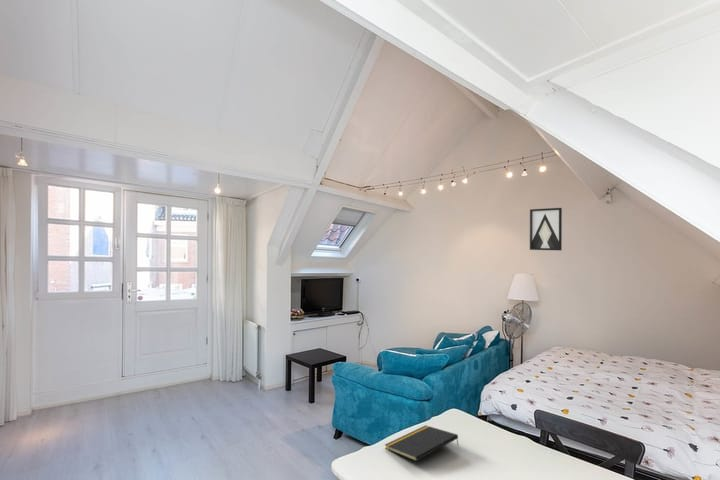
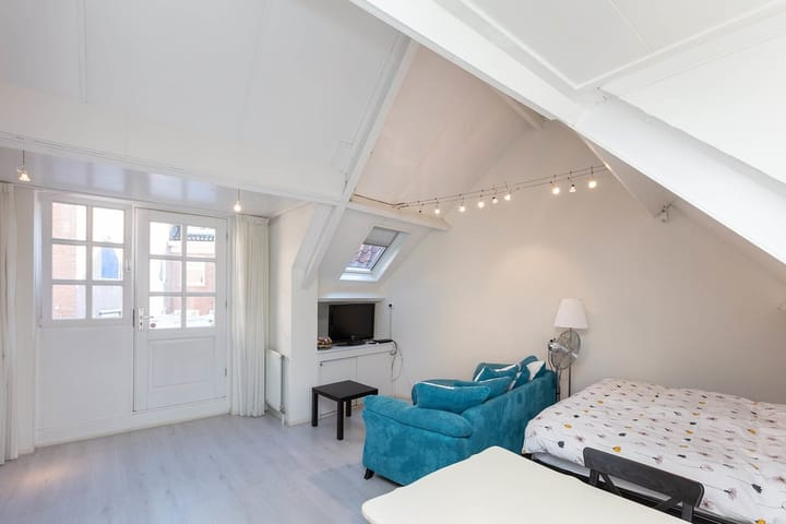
- wall art [529,207,563,251]
- notepad [384,424,460,462]
